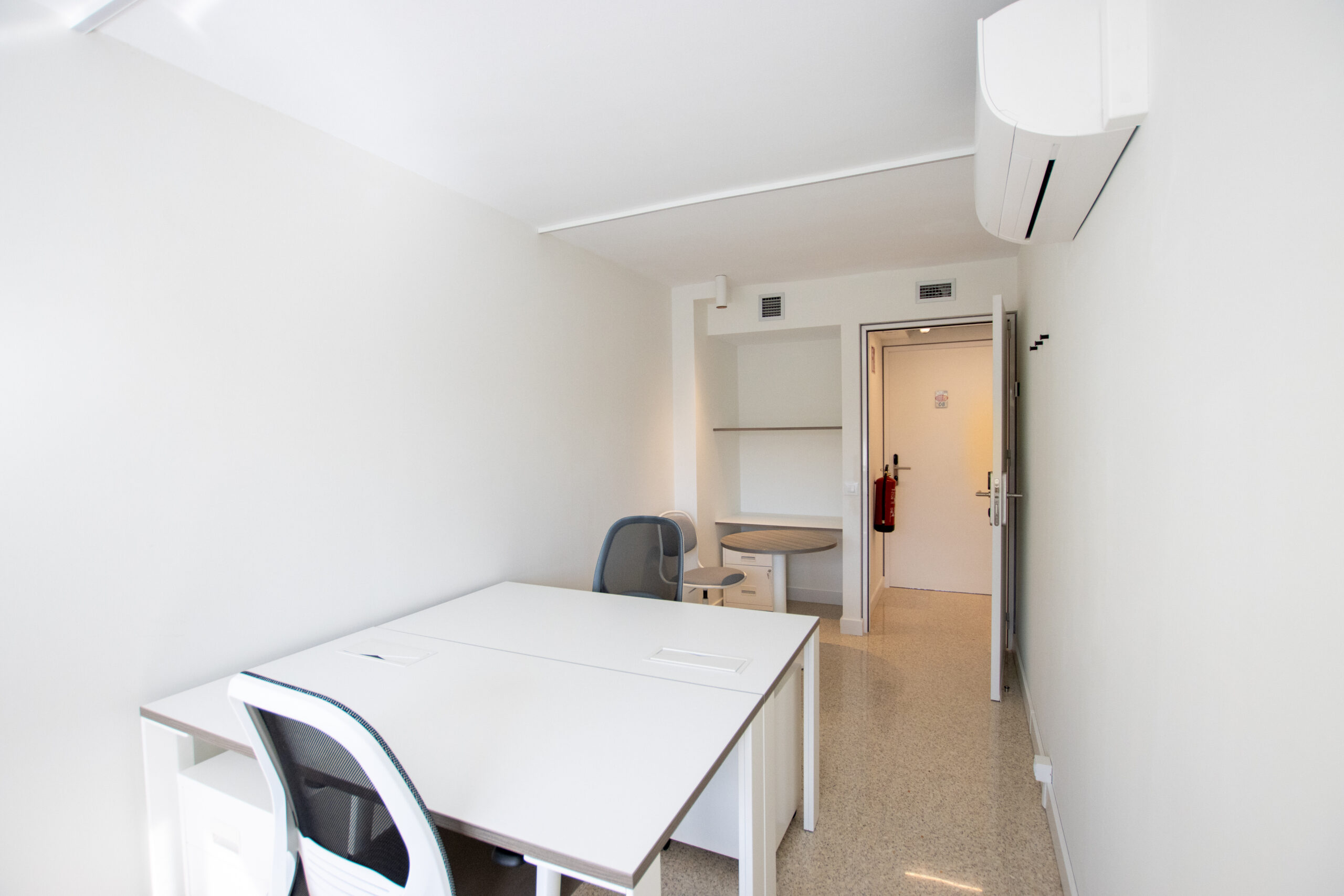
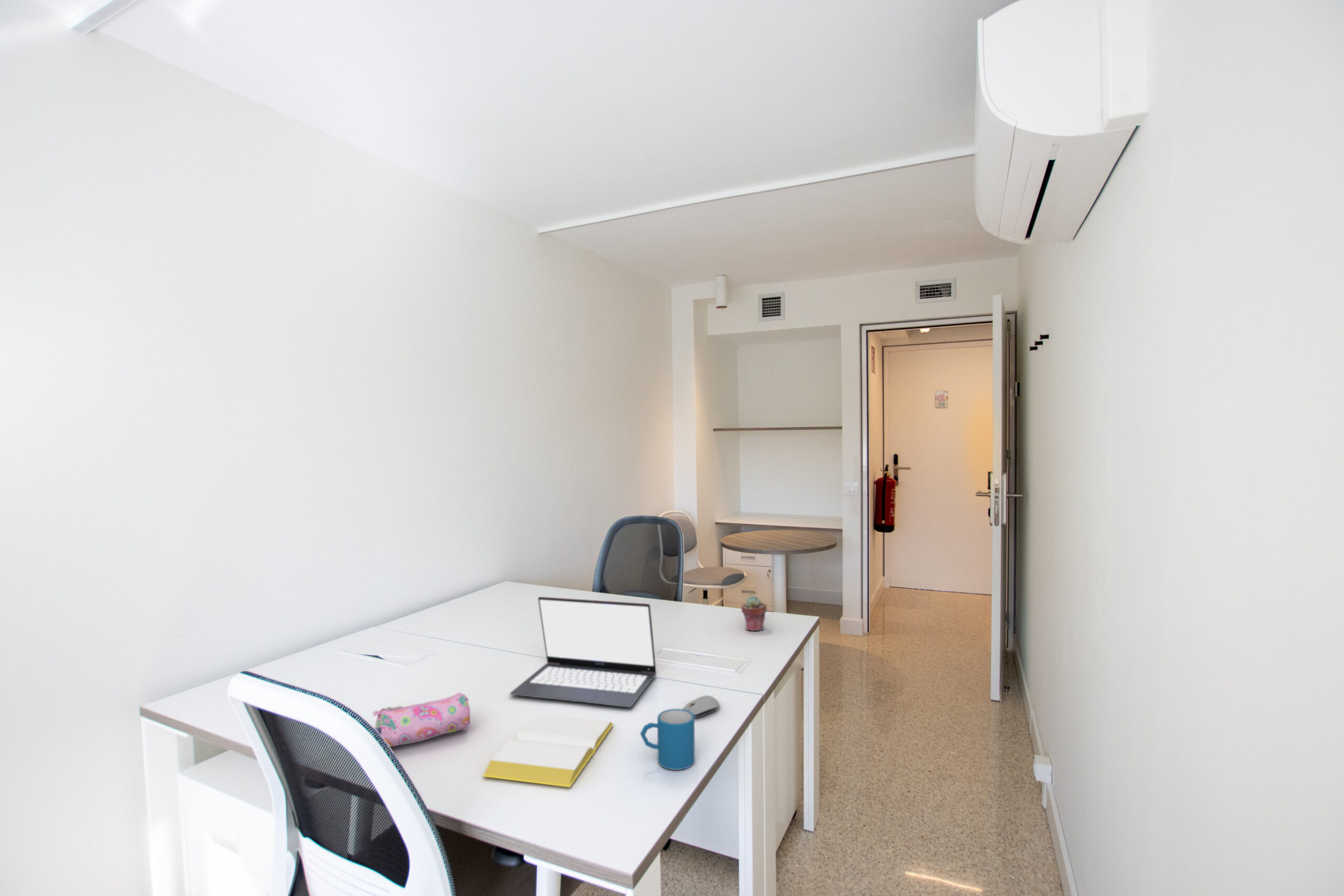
+ mug [639,708,695,771]
+ potted succulent [741,595,767,631]
+ computer mouse [682,695,720,719]
+ laptop [509,596,657,708]
+ notepad [481,714,614,788]
+ pencil case [372,692,471,747]
